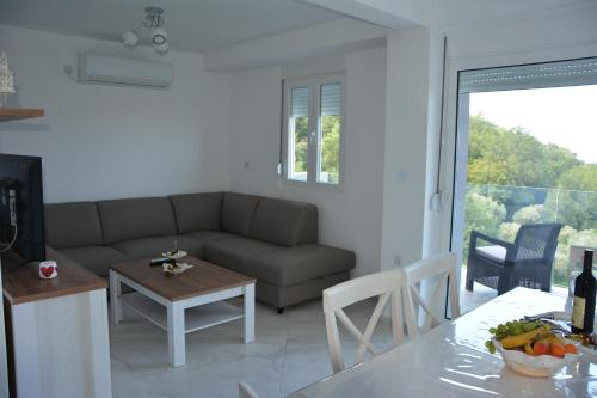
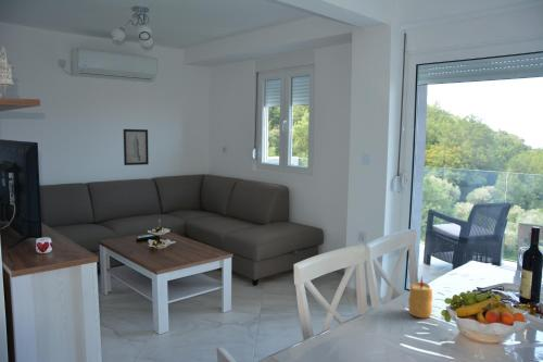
+ wall art [123,128,150,166]
+ candle [407,274,433,319]
